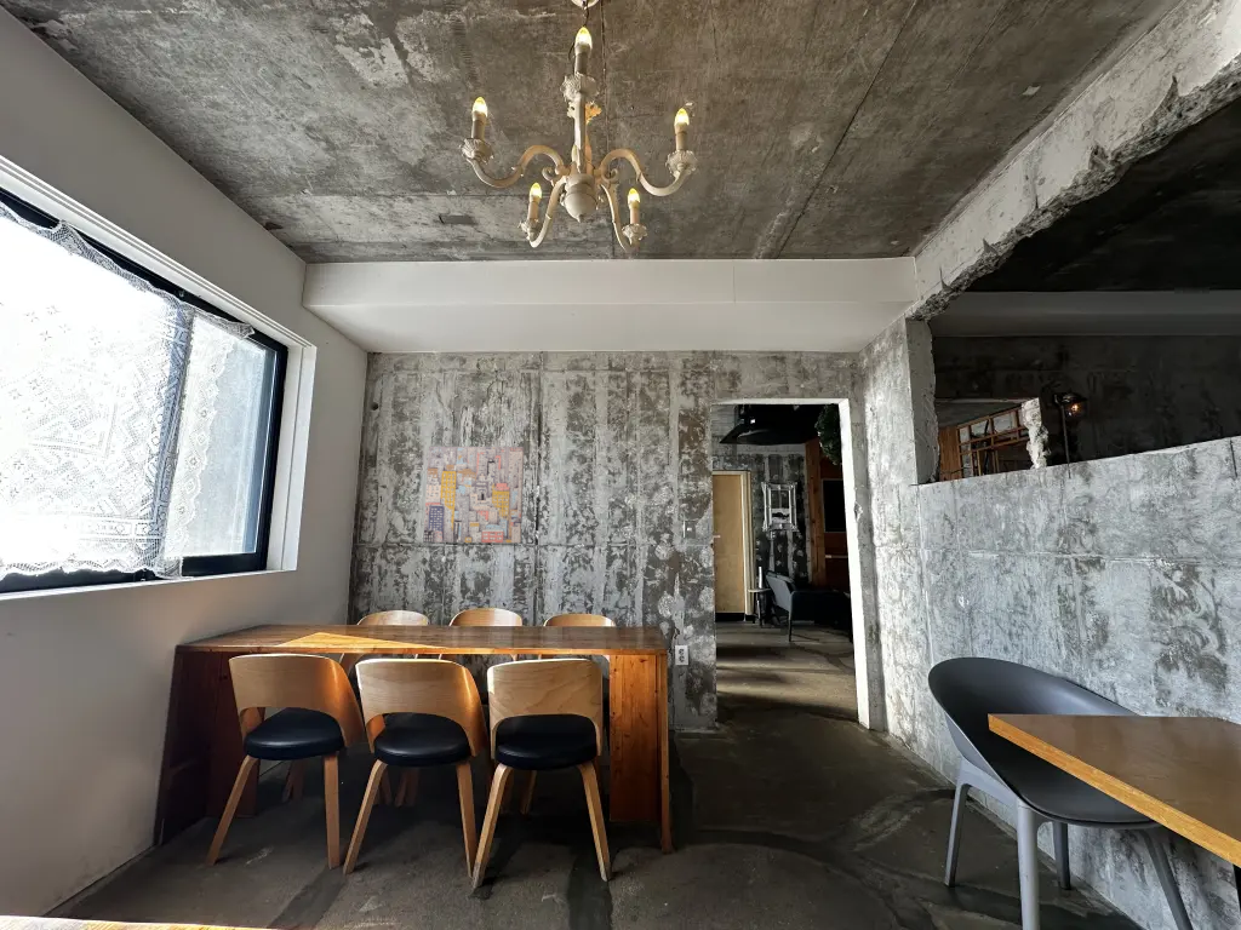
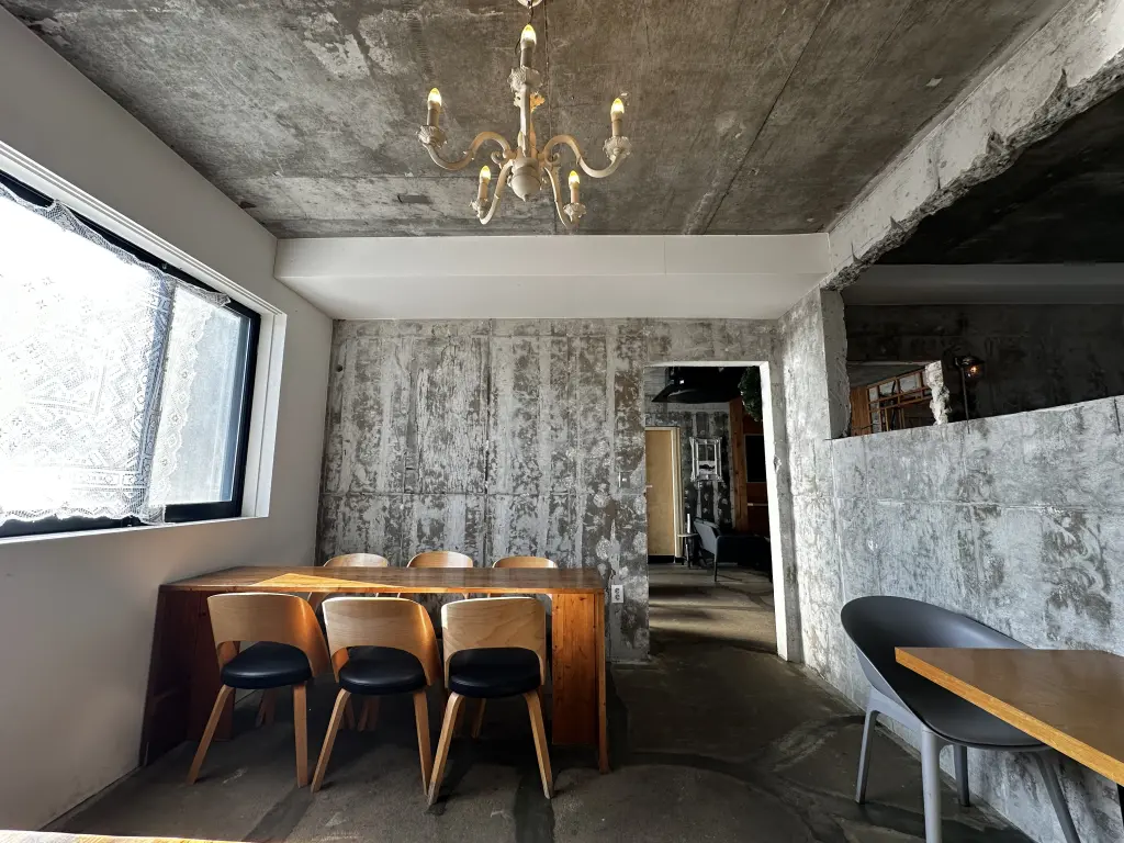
- wall art [422,446,526,544]
